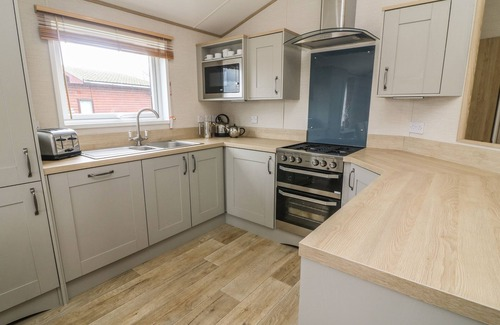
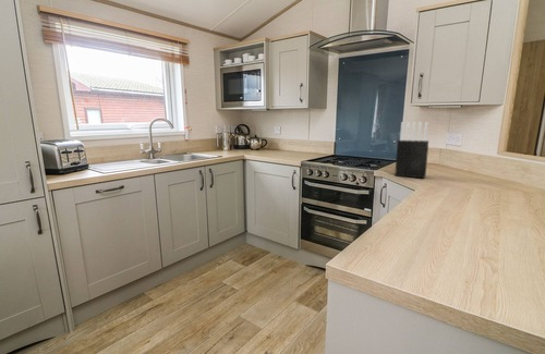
+ knife block [393,121,429,180]
